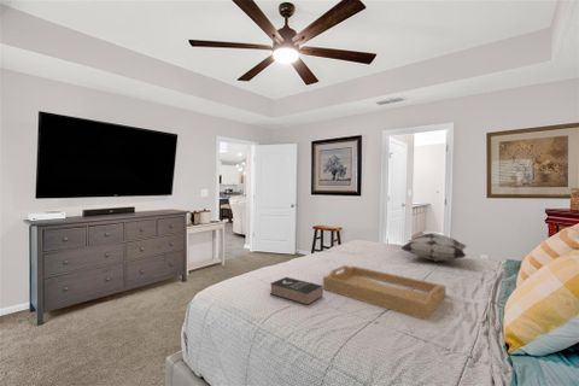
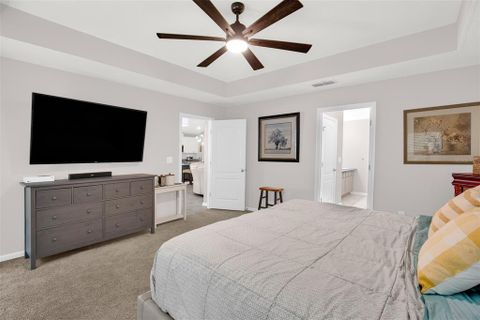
- decorative pillow [399,232,468,263]
- serving tray [322,264,448,321]
- book [269,276,324,306]
